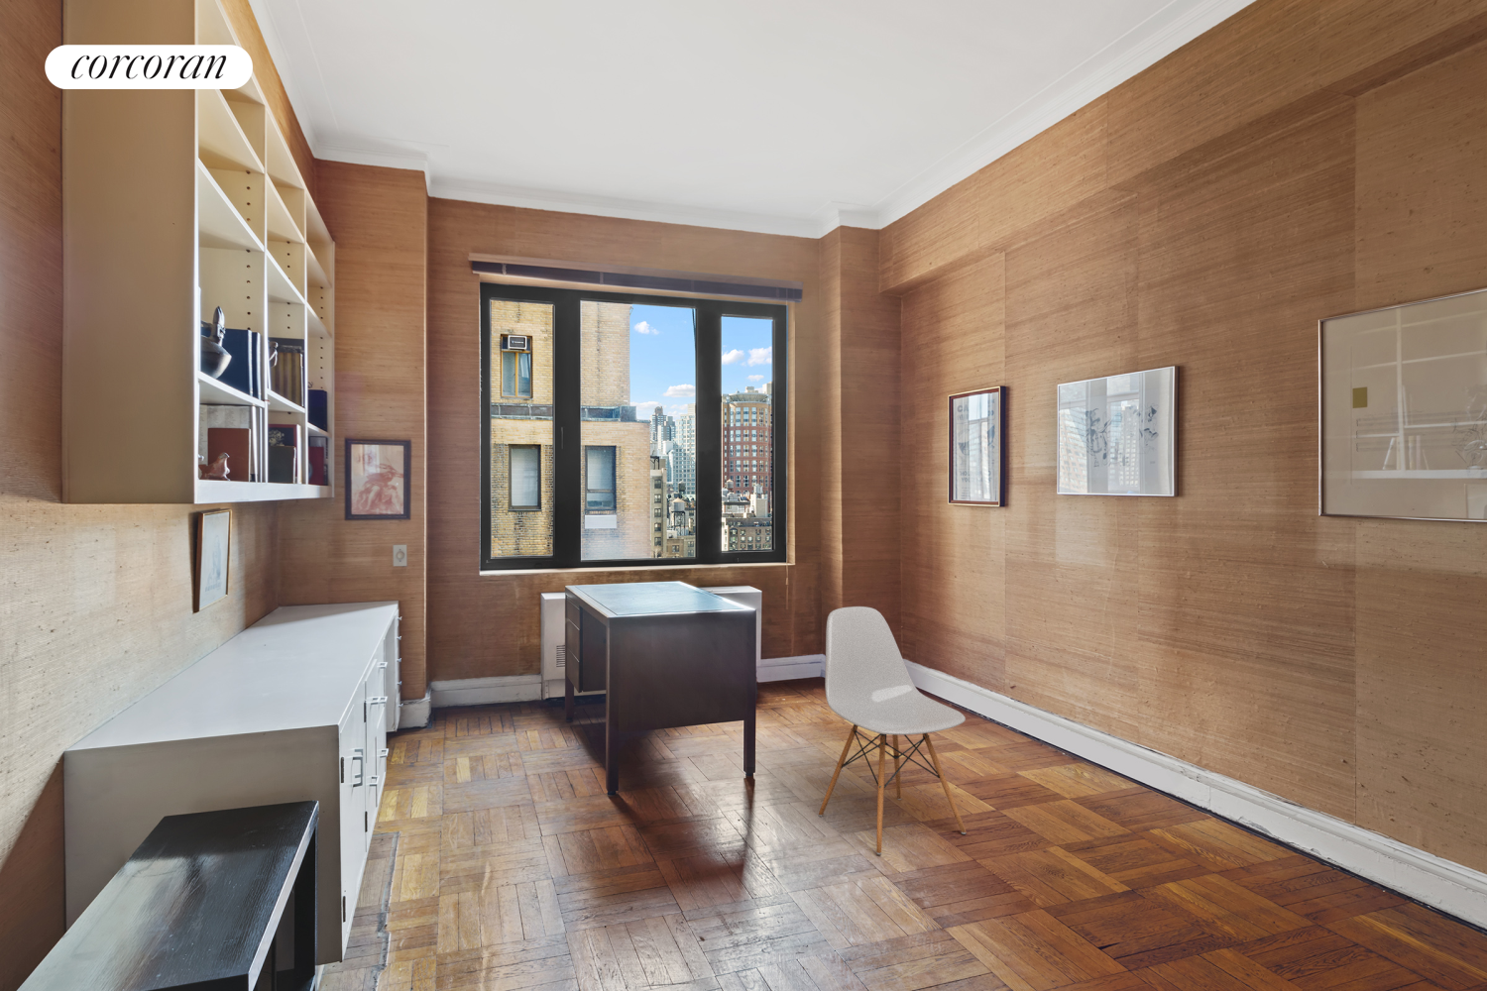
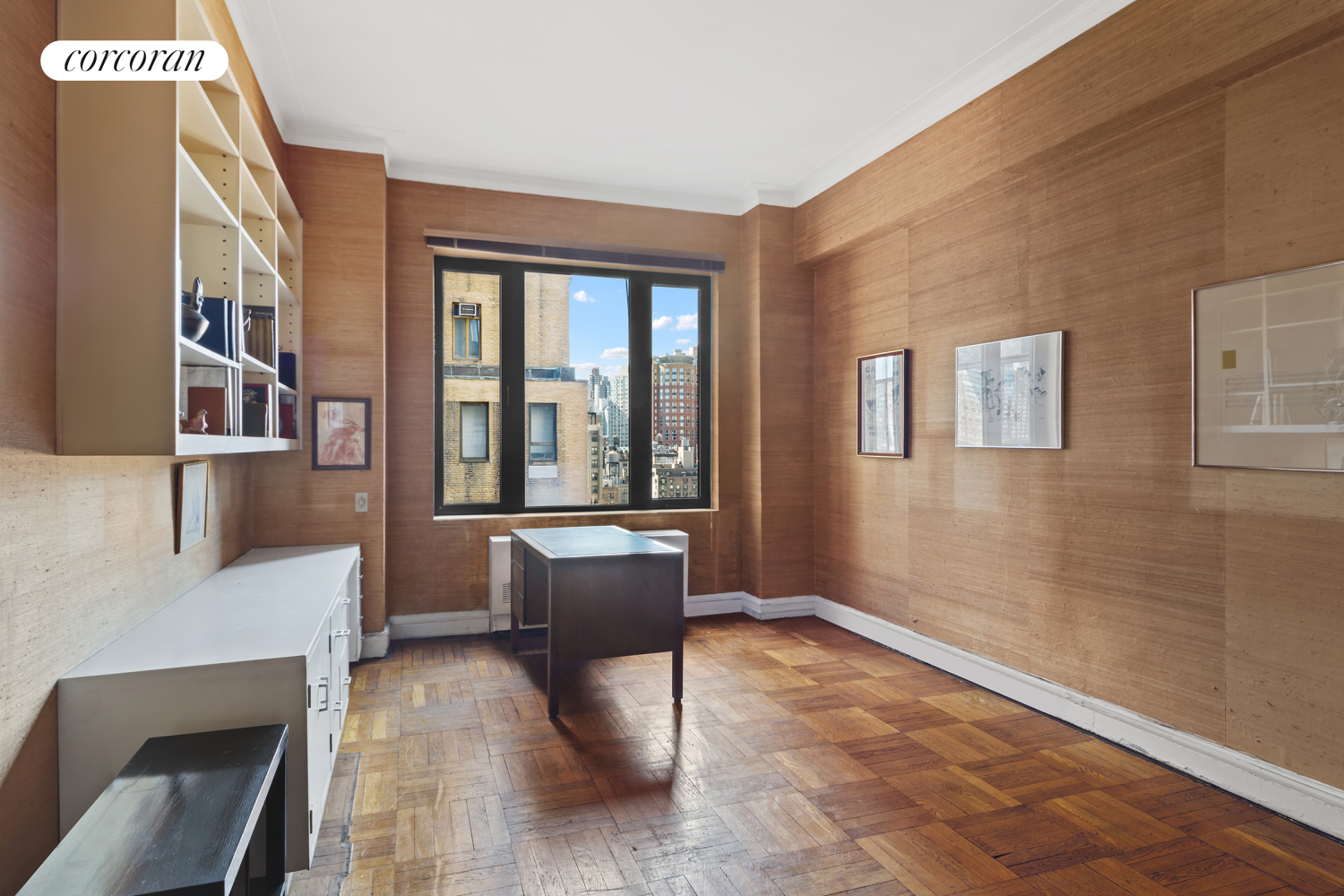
- chair [818,605,967,855]
